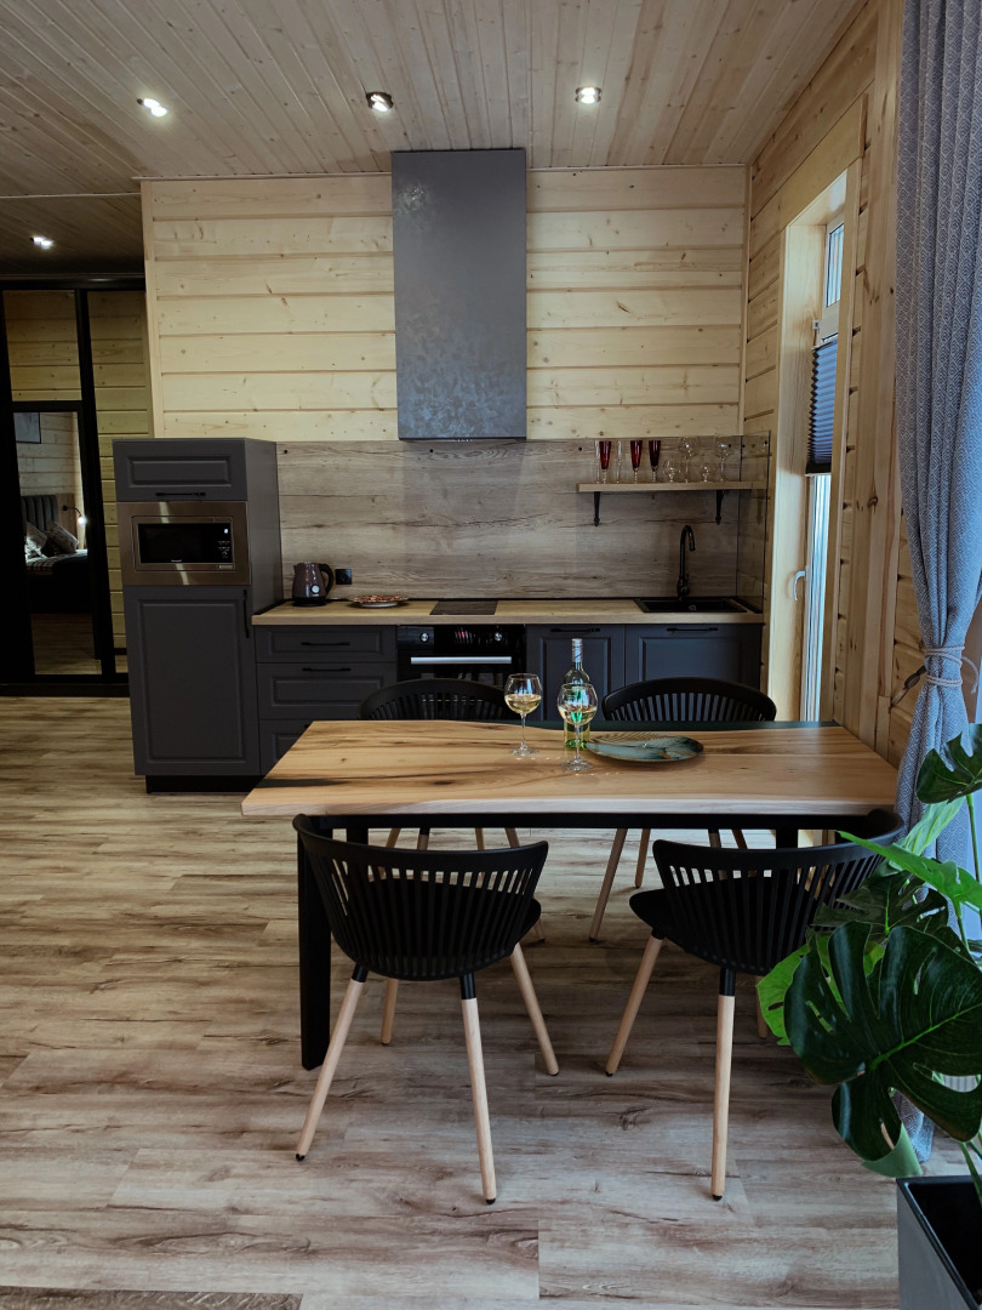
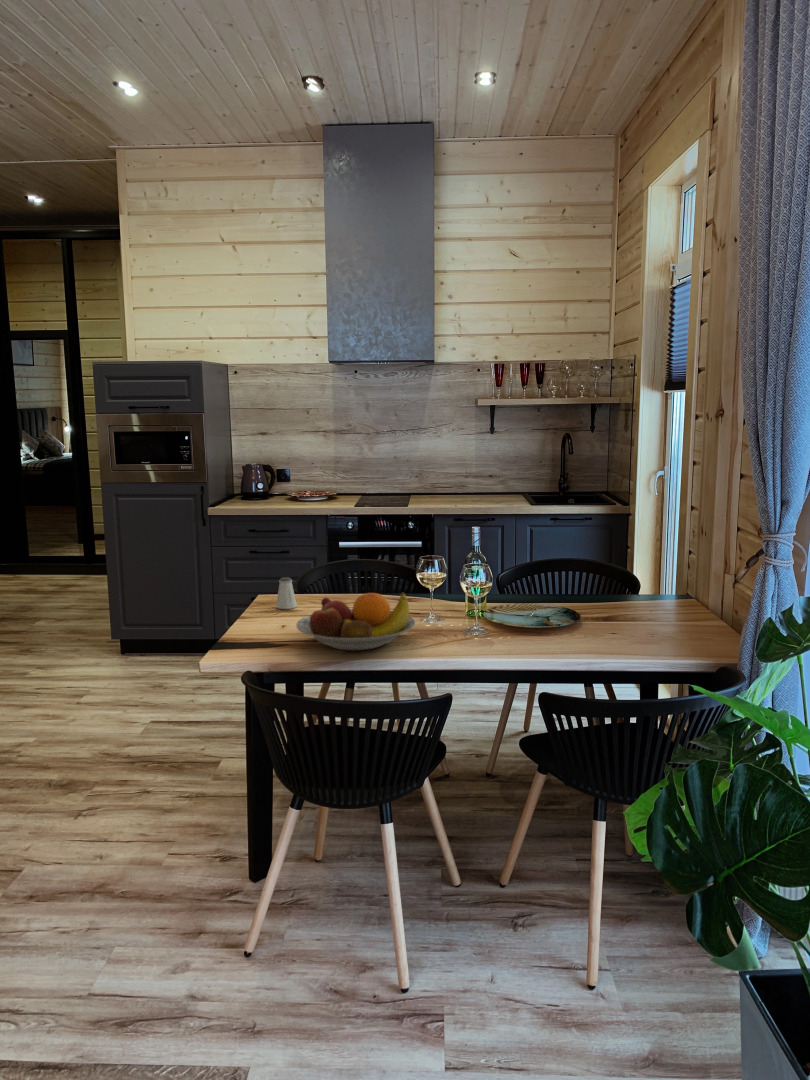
+ saltshaker [275,576,298,610]
+ fruit bowl [295,592,417,652]
